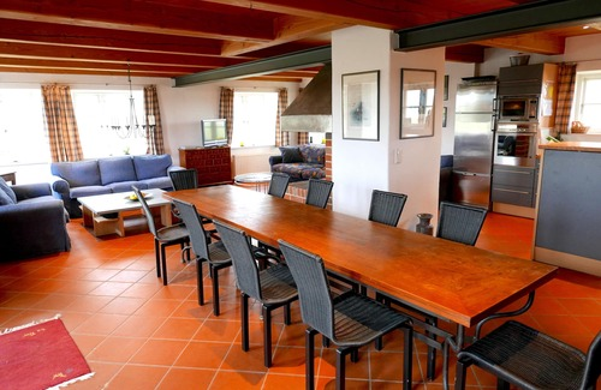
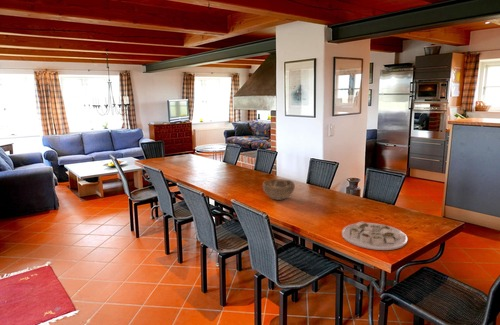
+ platter [341,220,408,251]
+ decorative bowl [262,178,296,201]
